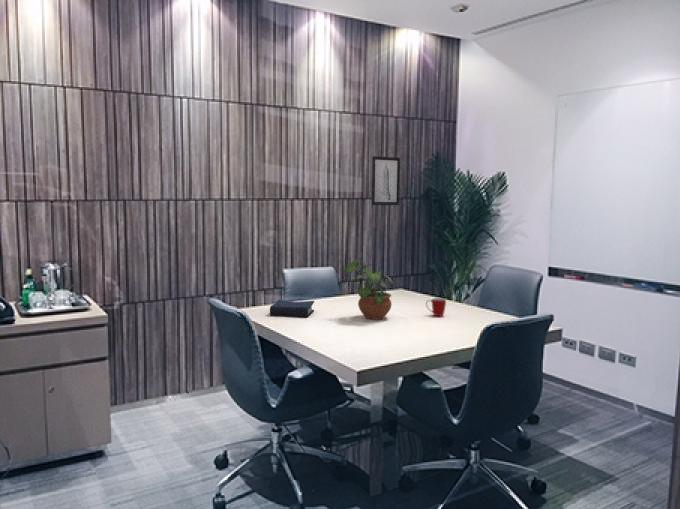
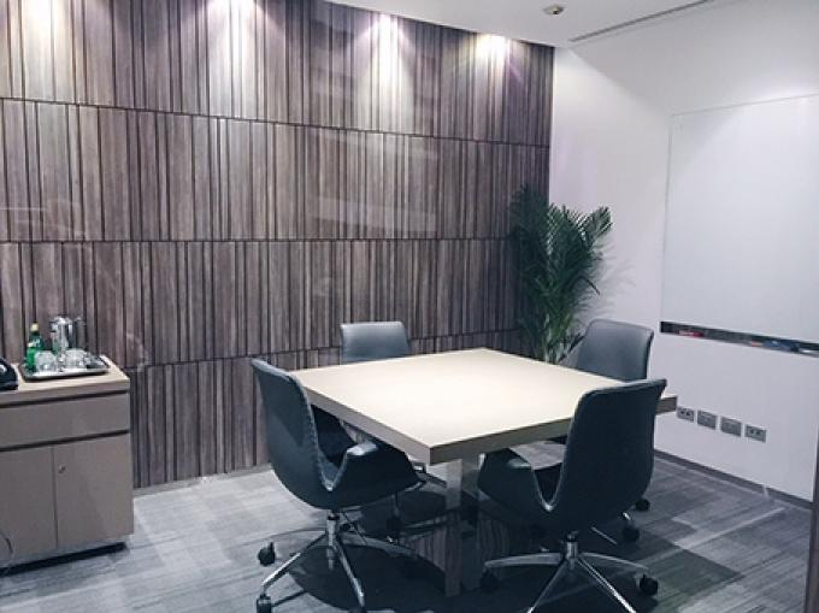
- mug [425,297,447,317]
- potted plant [344,258,395,321]
- wall art [371,155,401,206]
- hardback book [269,299,315,318]
